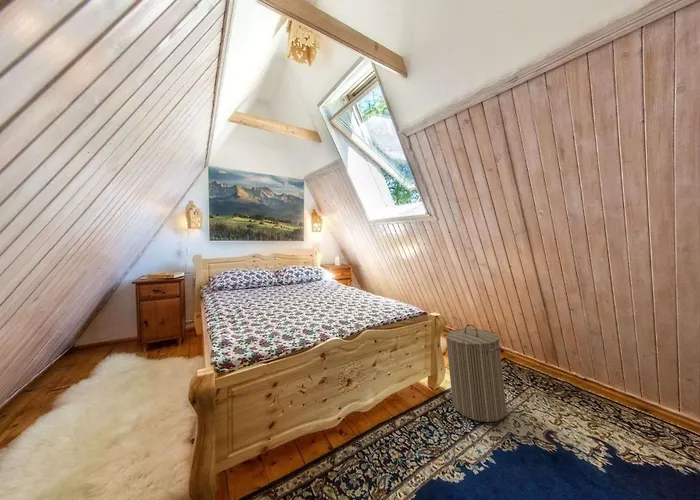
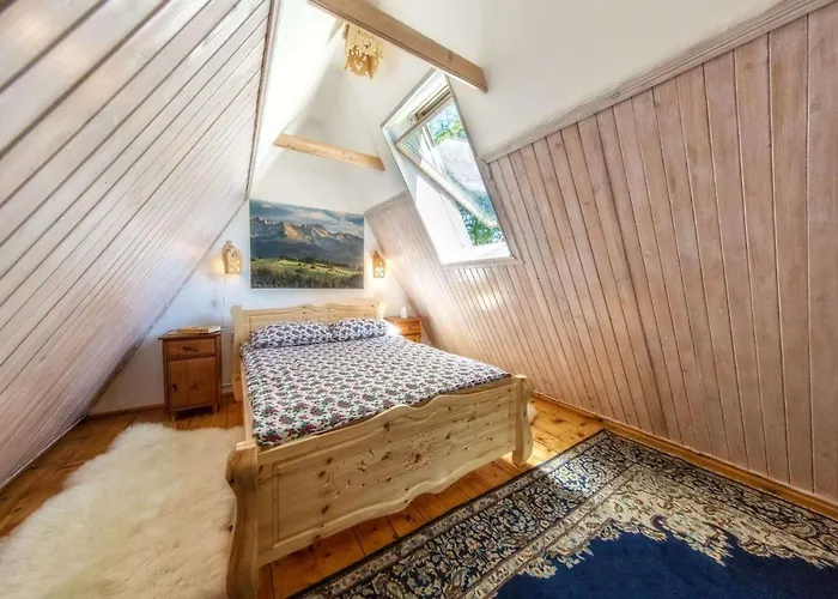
- laundry hamper [445,323,507,423]
